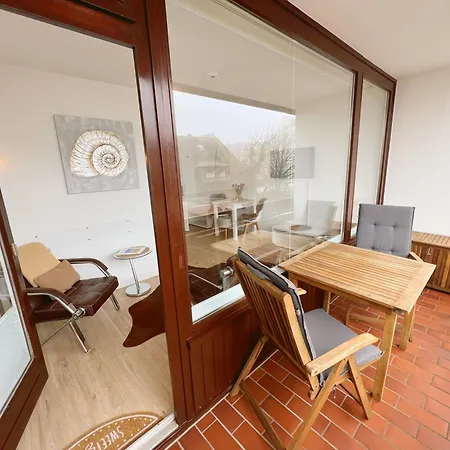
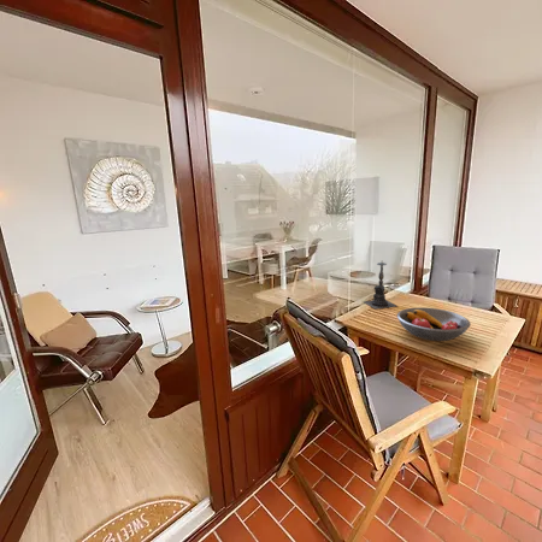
+ fruit bowl [396,306,472,342]
+ candle holder [363,261,397,311]
